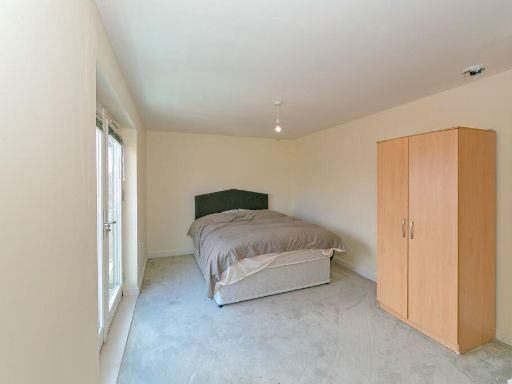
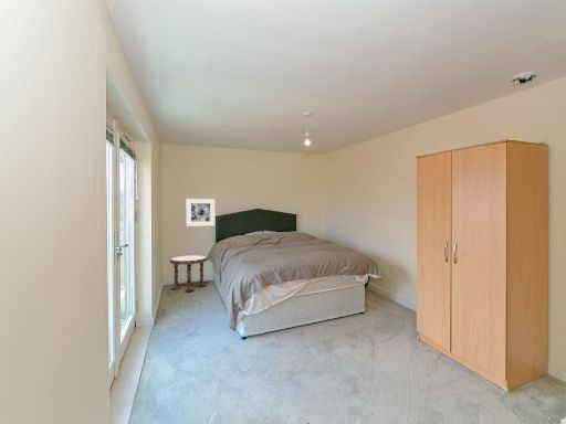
+ side table [169,254,208,293]
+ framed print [186,198,216,227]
